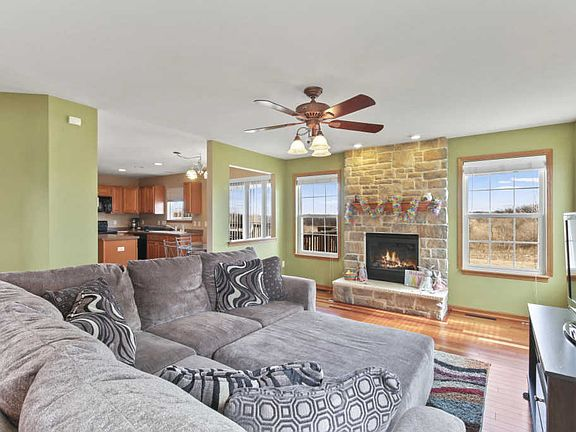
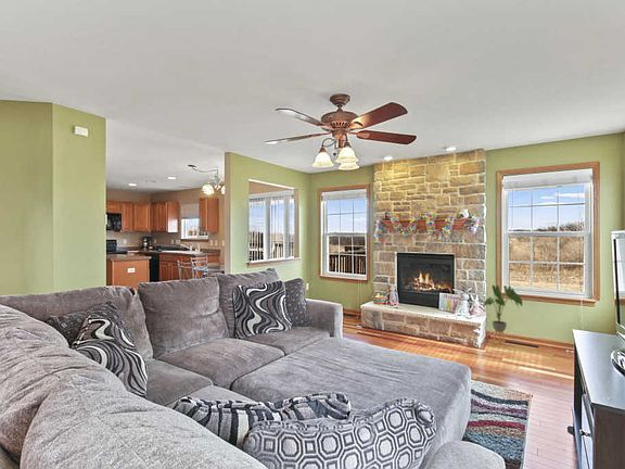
+ house plant [482,284,524,347]
